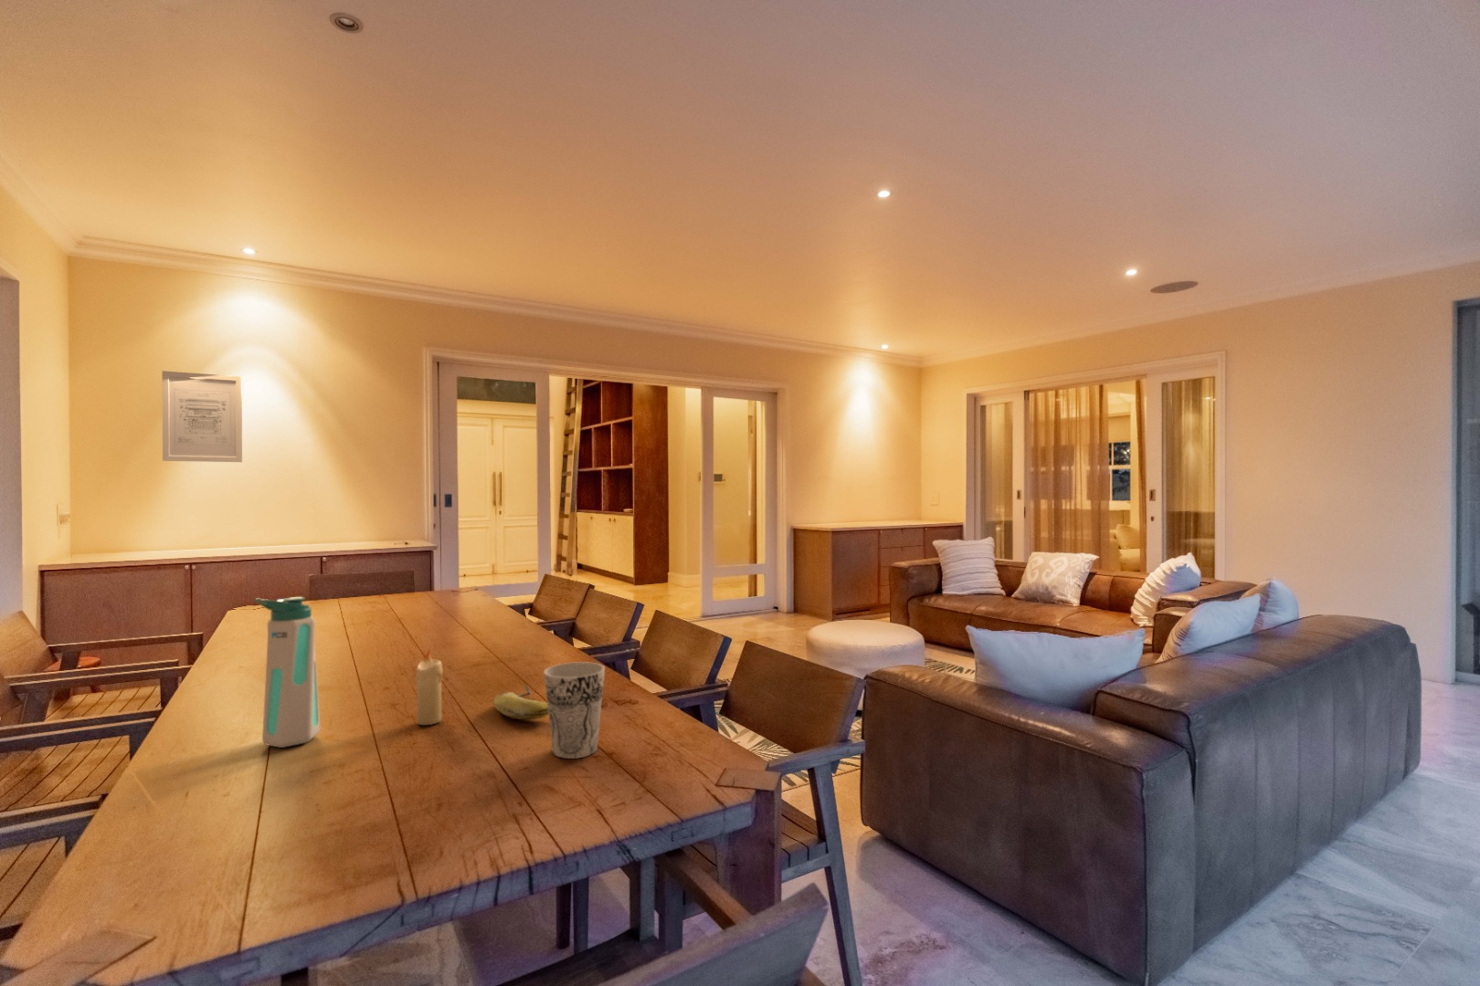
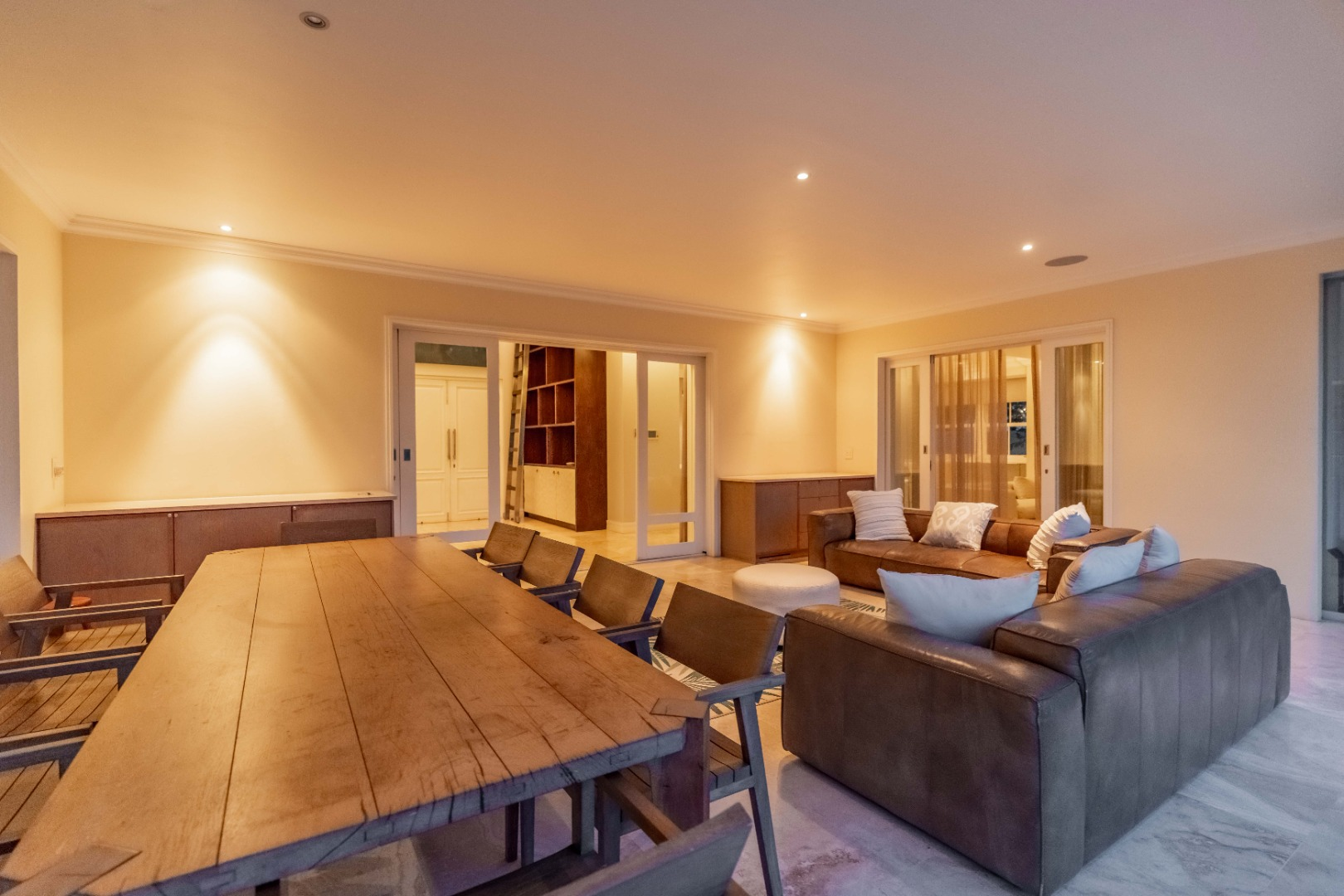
- fruit [492,683,548,721]
- wall art [162,370,243,463]
- cup [543,661,606,759]
- candle [415,648,444,726]
- water bottle [253,596,322,748]
